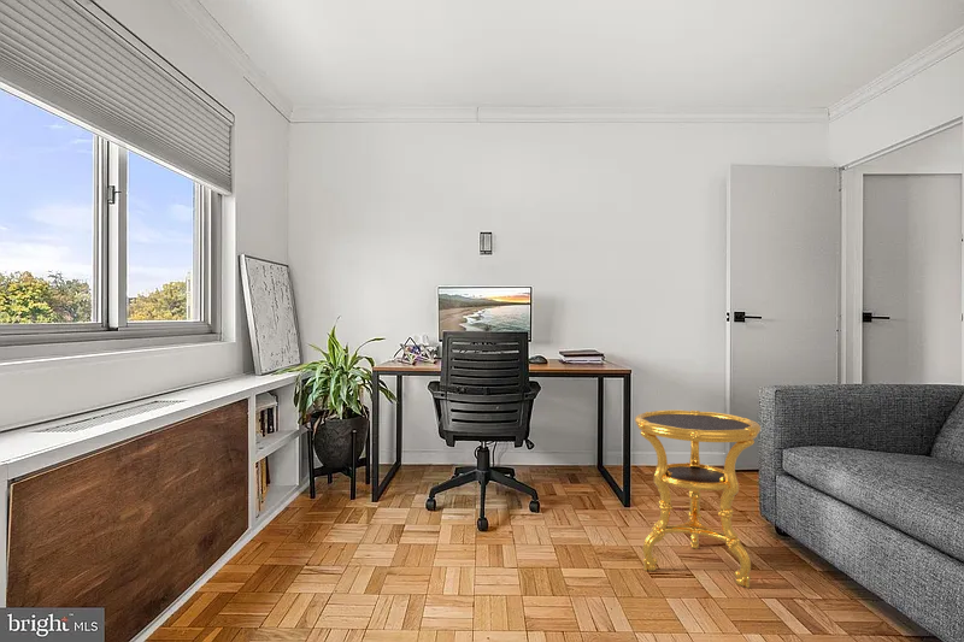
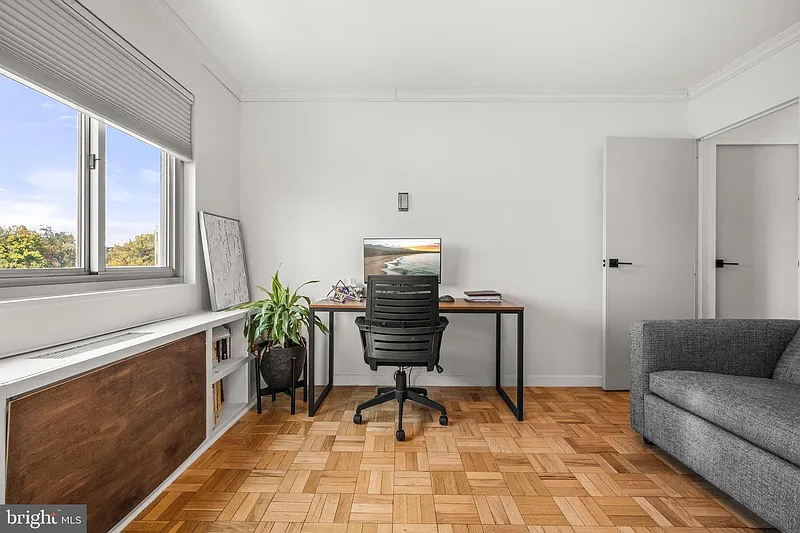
- side table [634,408,762,589]
